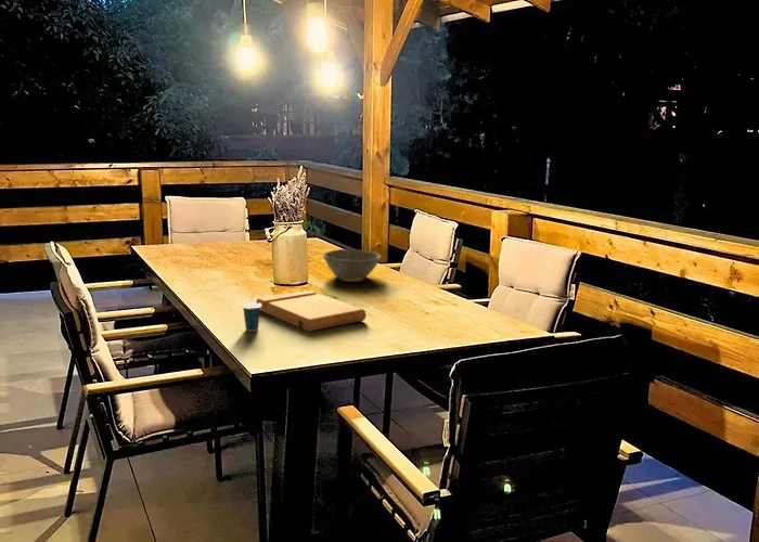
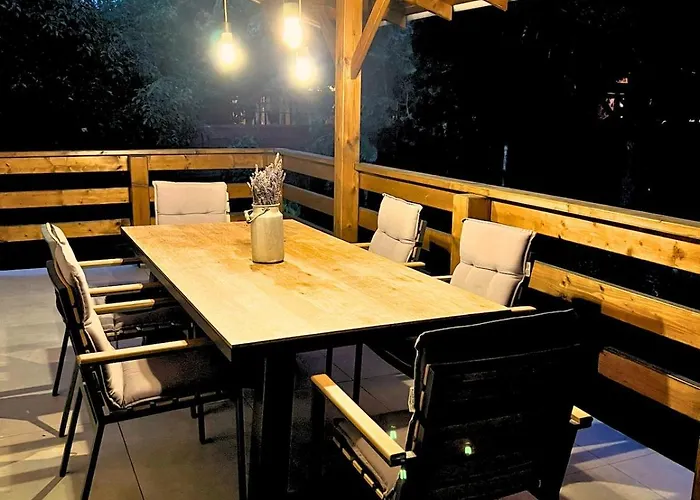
- bowl [322,248,382,281]
- cutting board [255,289,366,333]
- cup [242,293,261,332]
